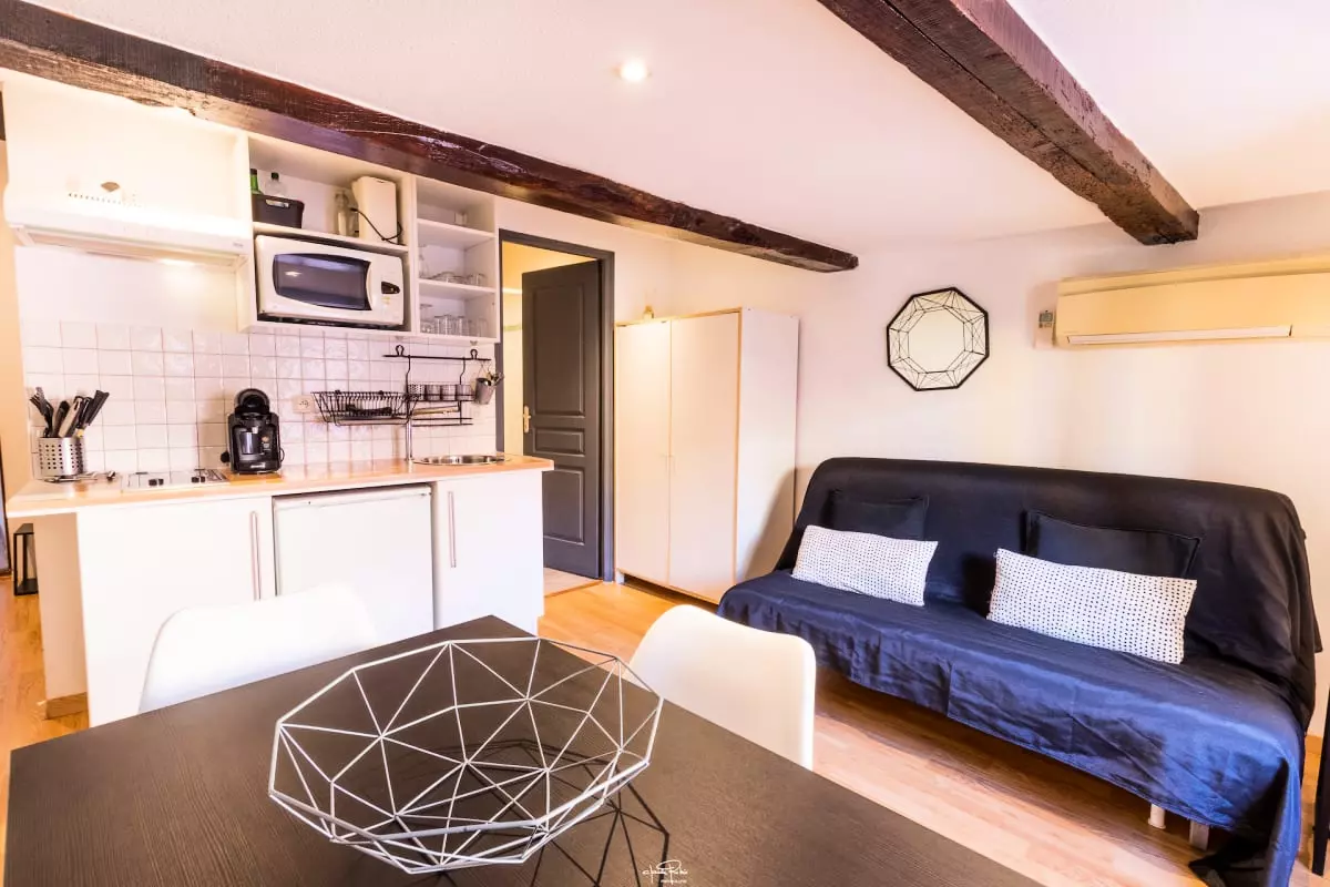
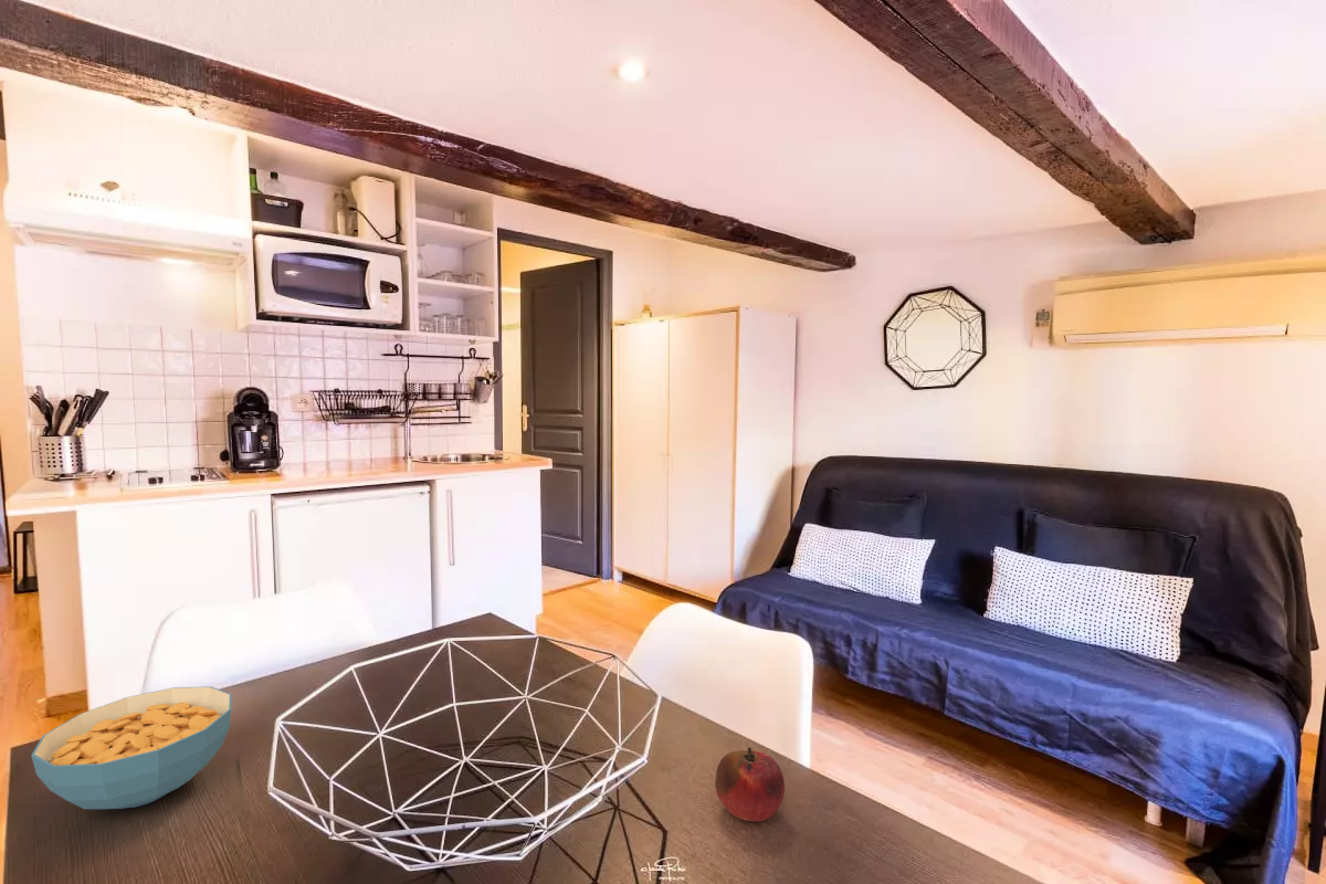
+ cereal bowl [30,685,233,810]
+ fruit [714,746,786,823]
